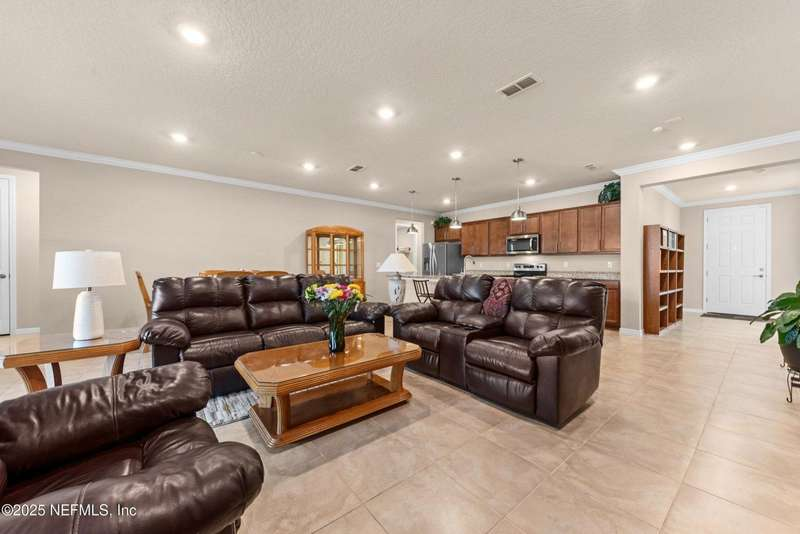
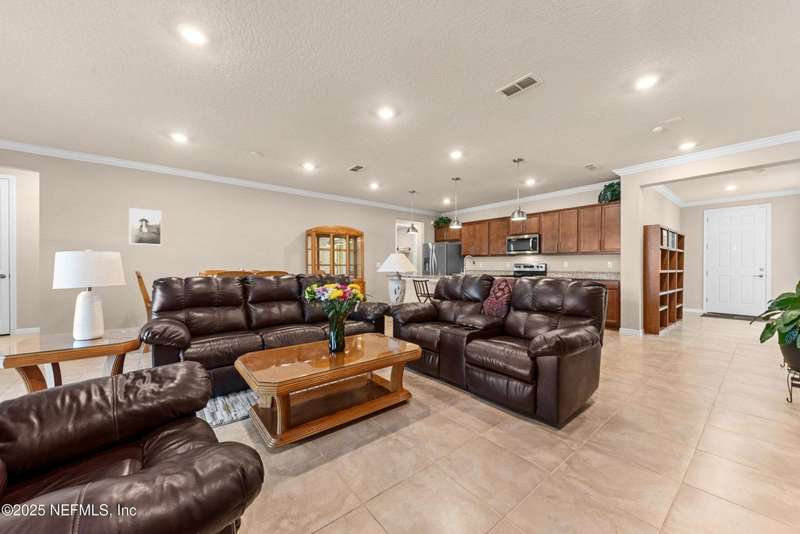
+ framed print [128,207,162,246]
